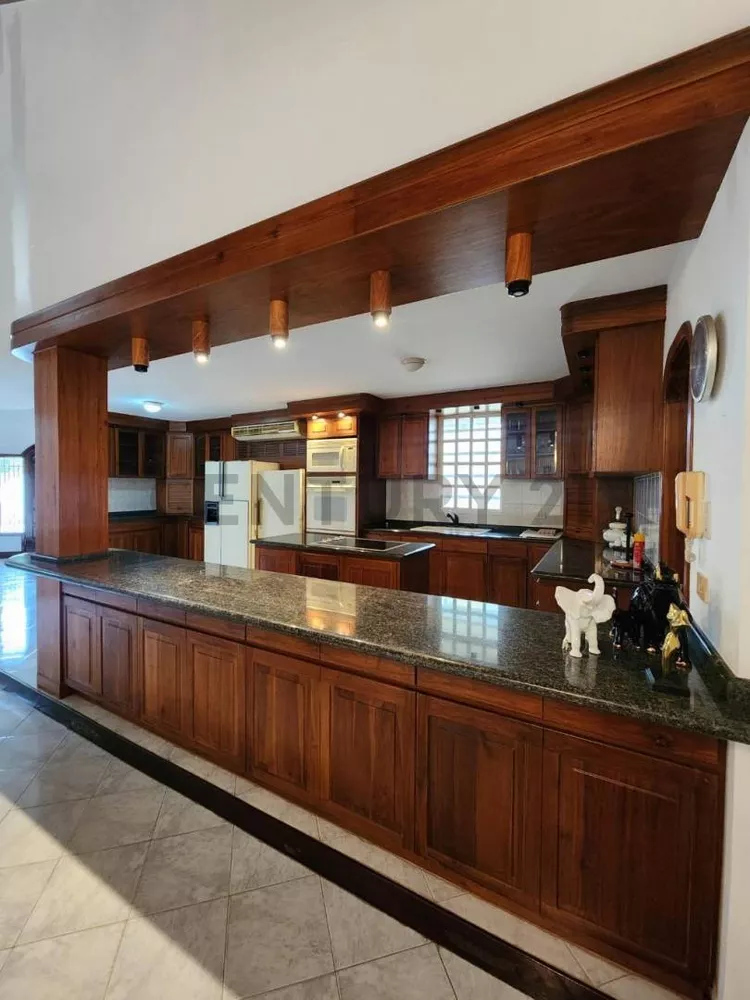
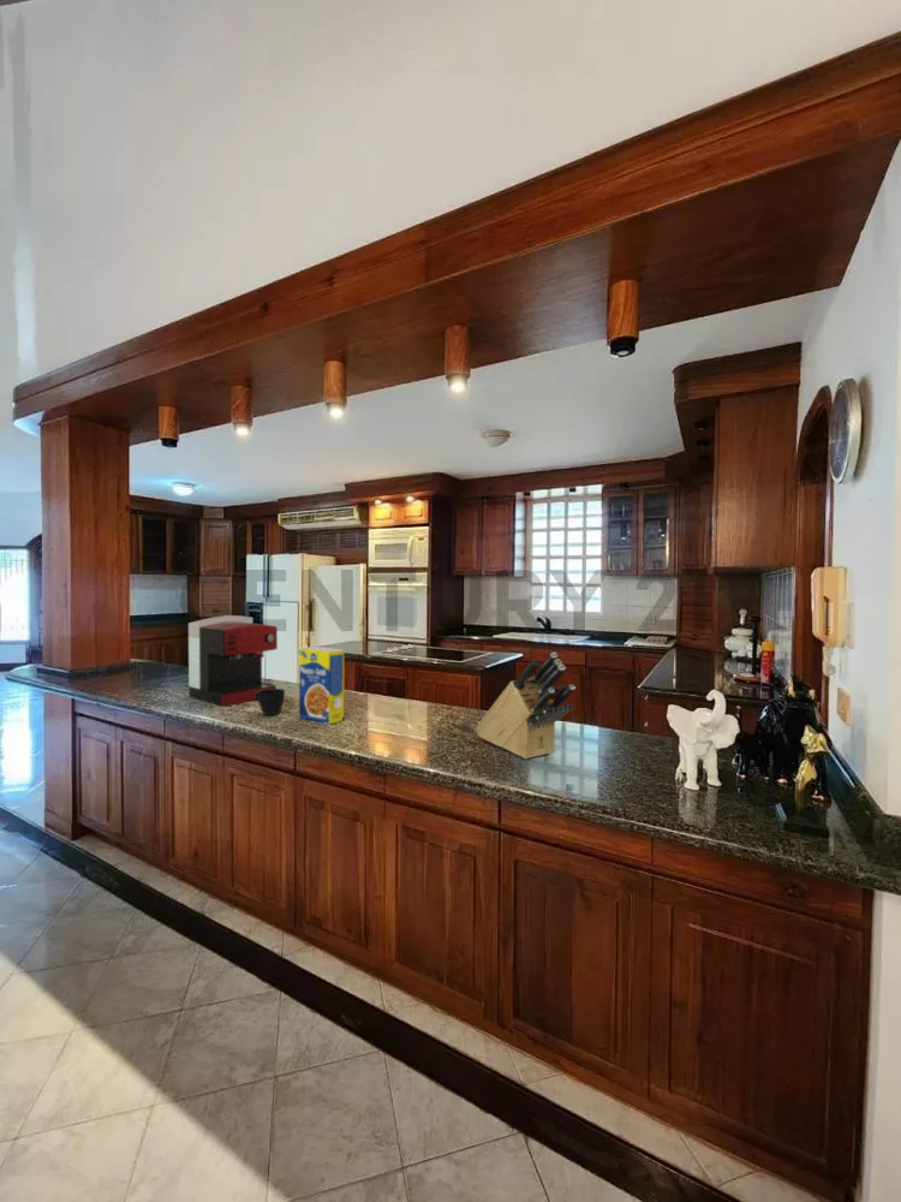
+ knife block [475,651,577,760]
+ coffee maker [187,614,279,708]
+ cup [255,688,286,716]
+ legume [298,644,345,726]
